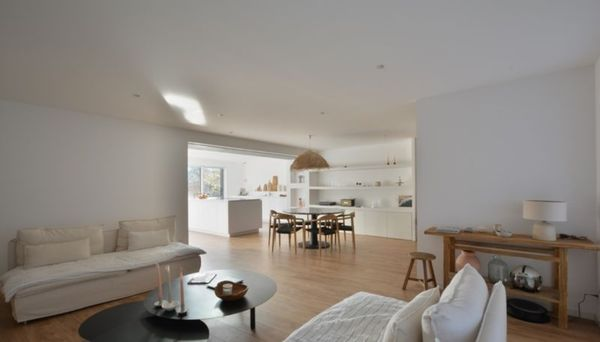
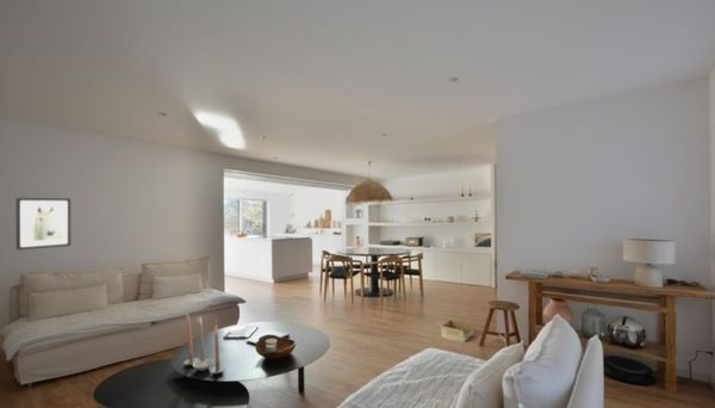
+ storage bin [440,319,474,342]
+ wall art [15,197,72,251]
